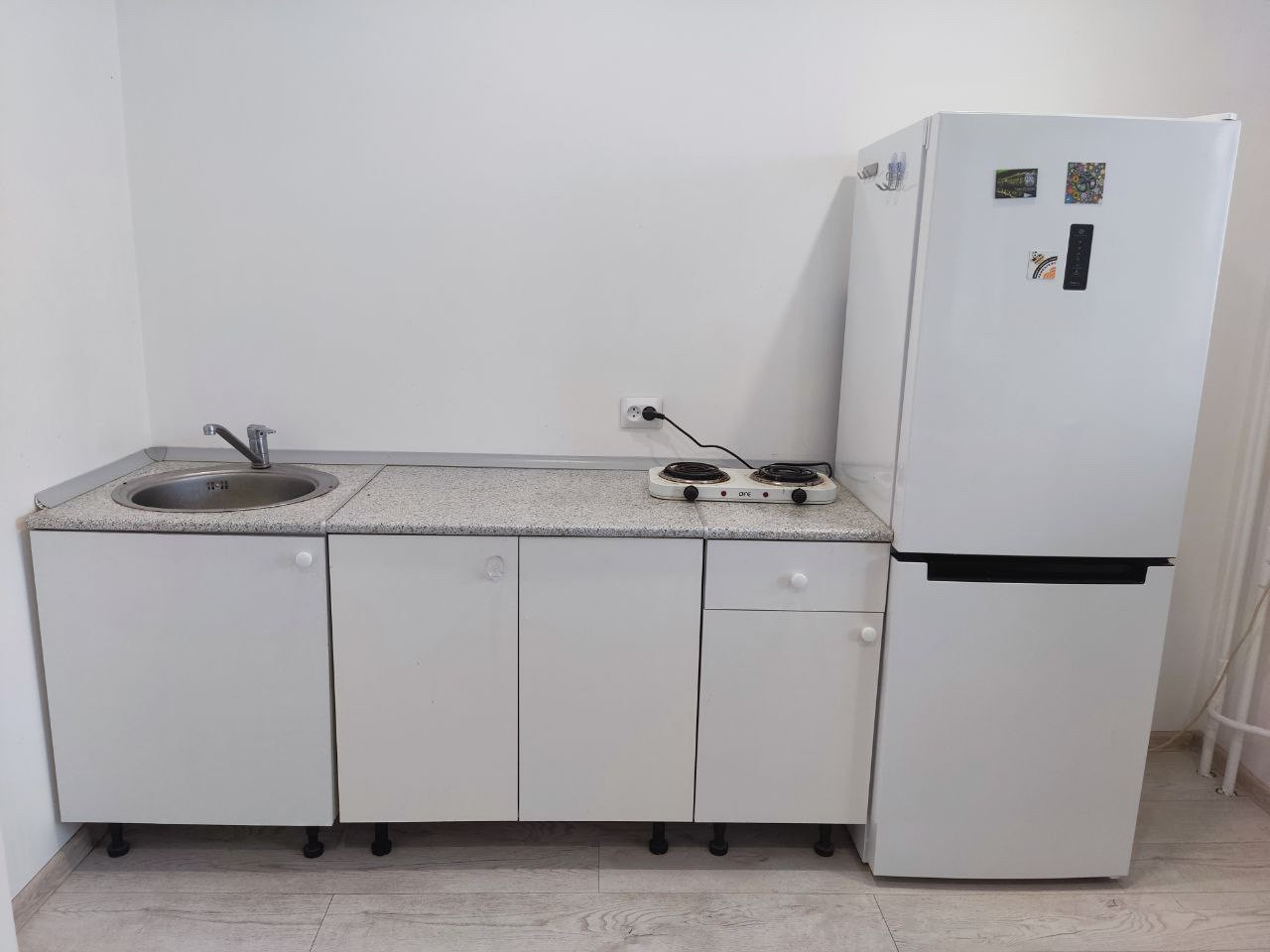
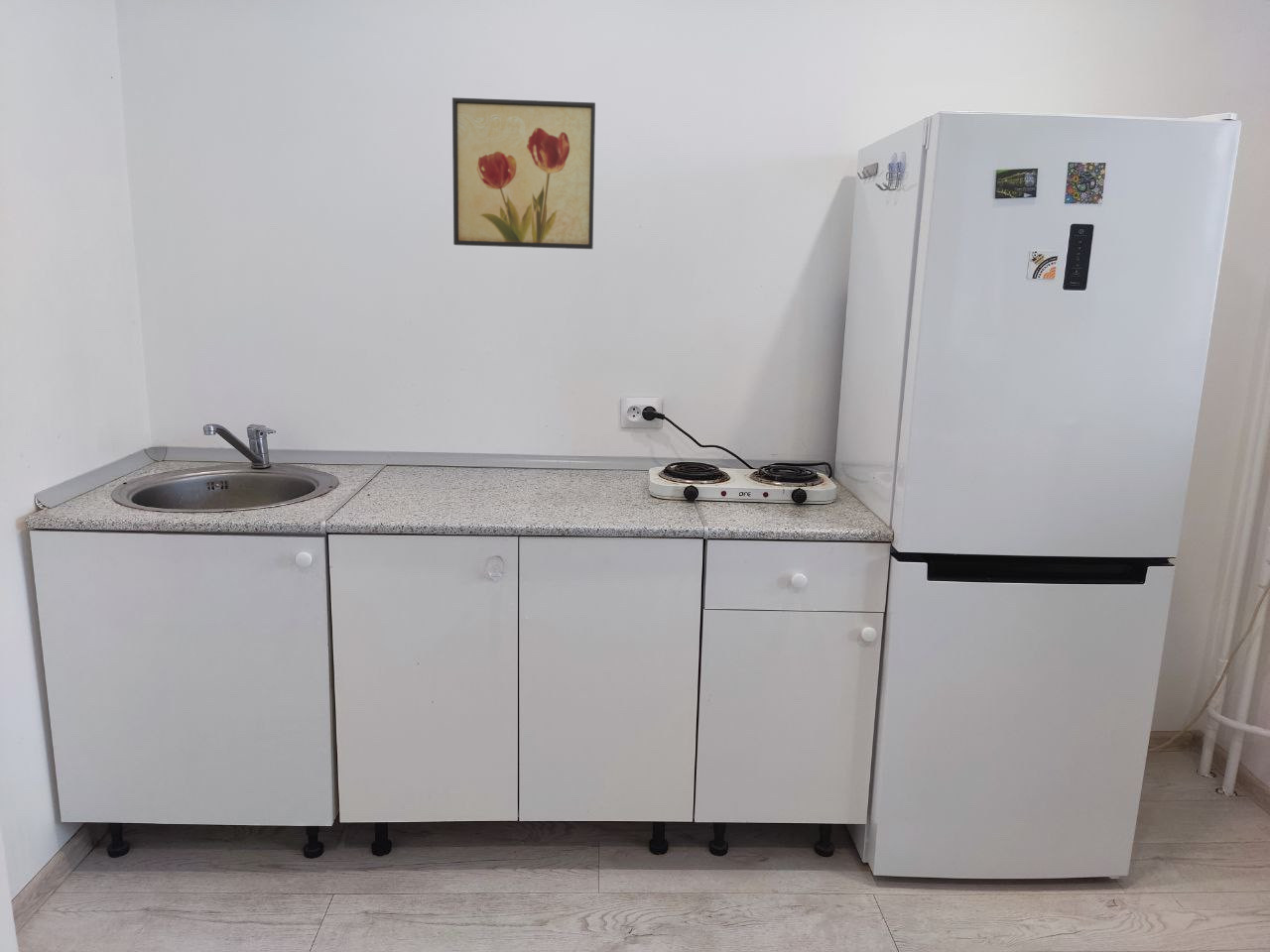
+ wall art [451,96,596,250]
